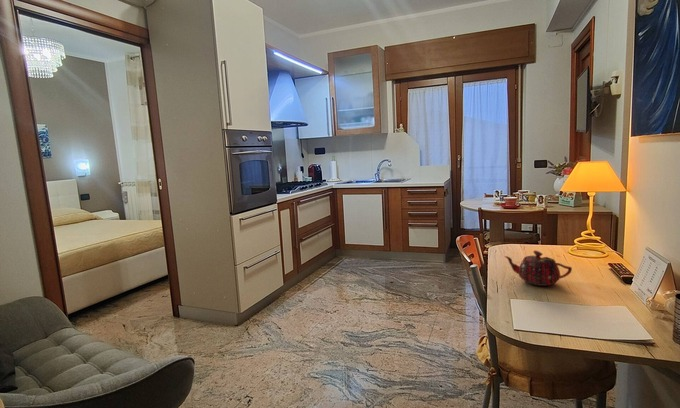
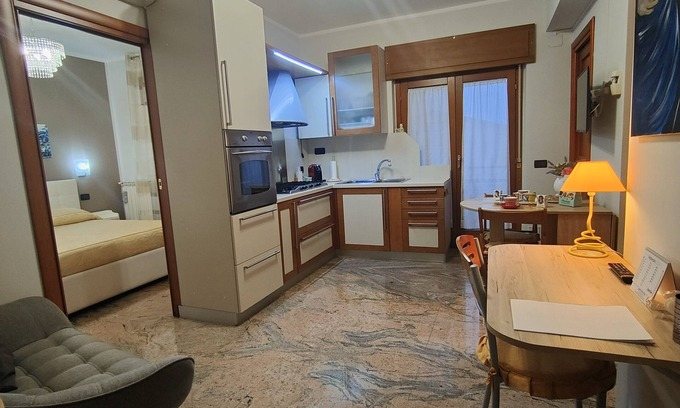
- teapot [503,250,573,287]
